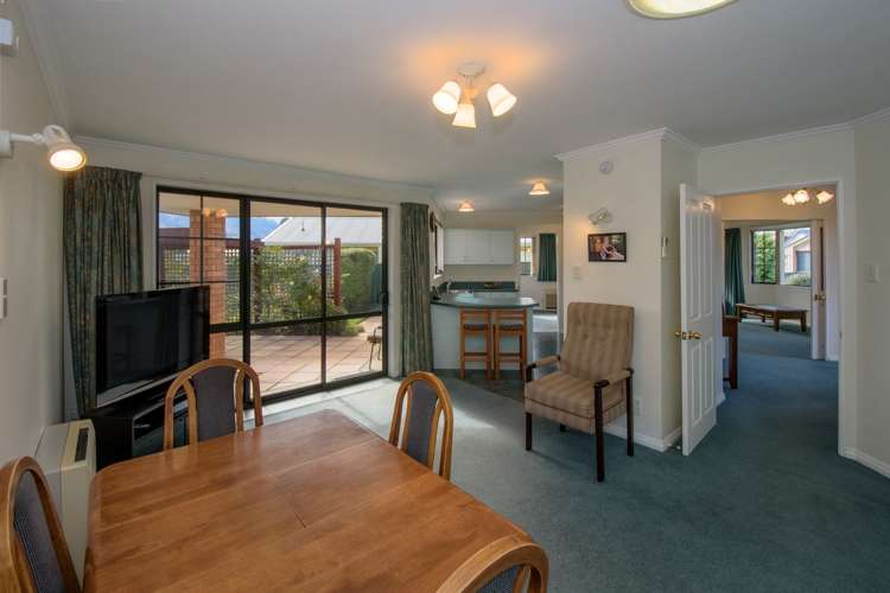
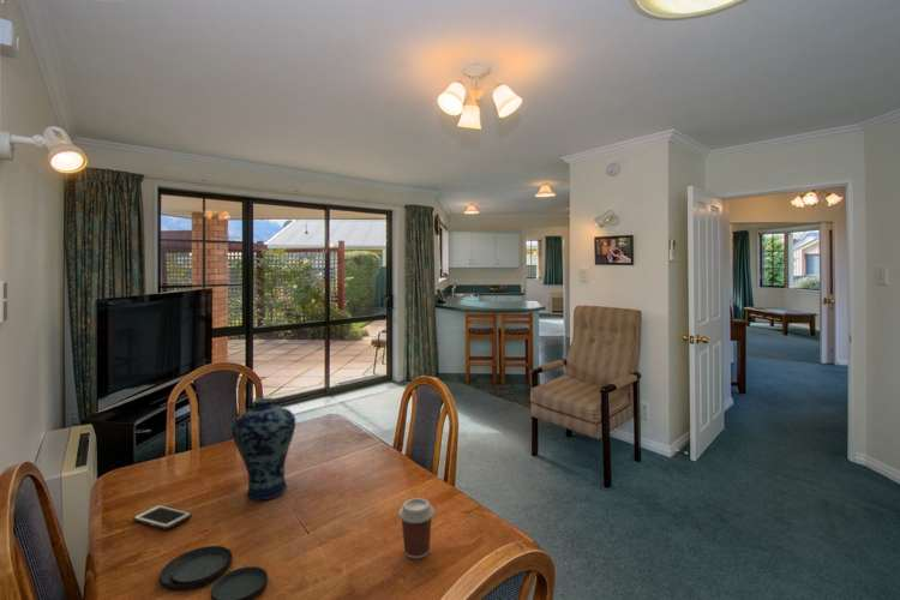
+ coffee cup [397,497,436,560]
+ plate [158,545,269,600]
+ cell phone [132,504,193,530]
+ vase [230,396,296,502]
